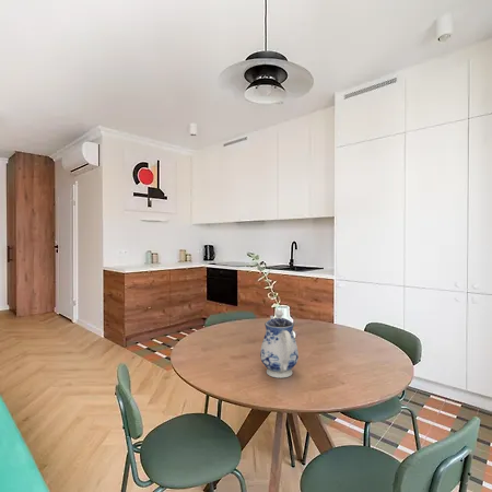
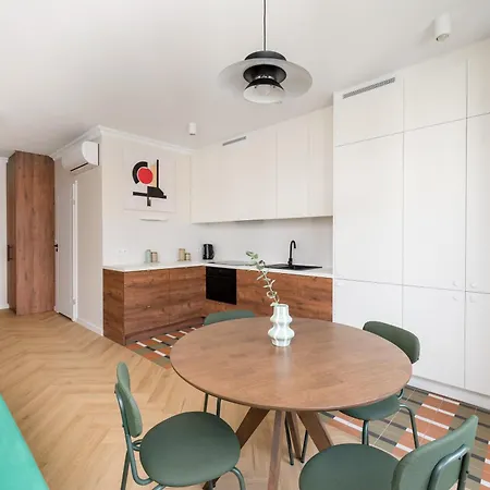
- teapot [259,309,300,379]
